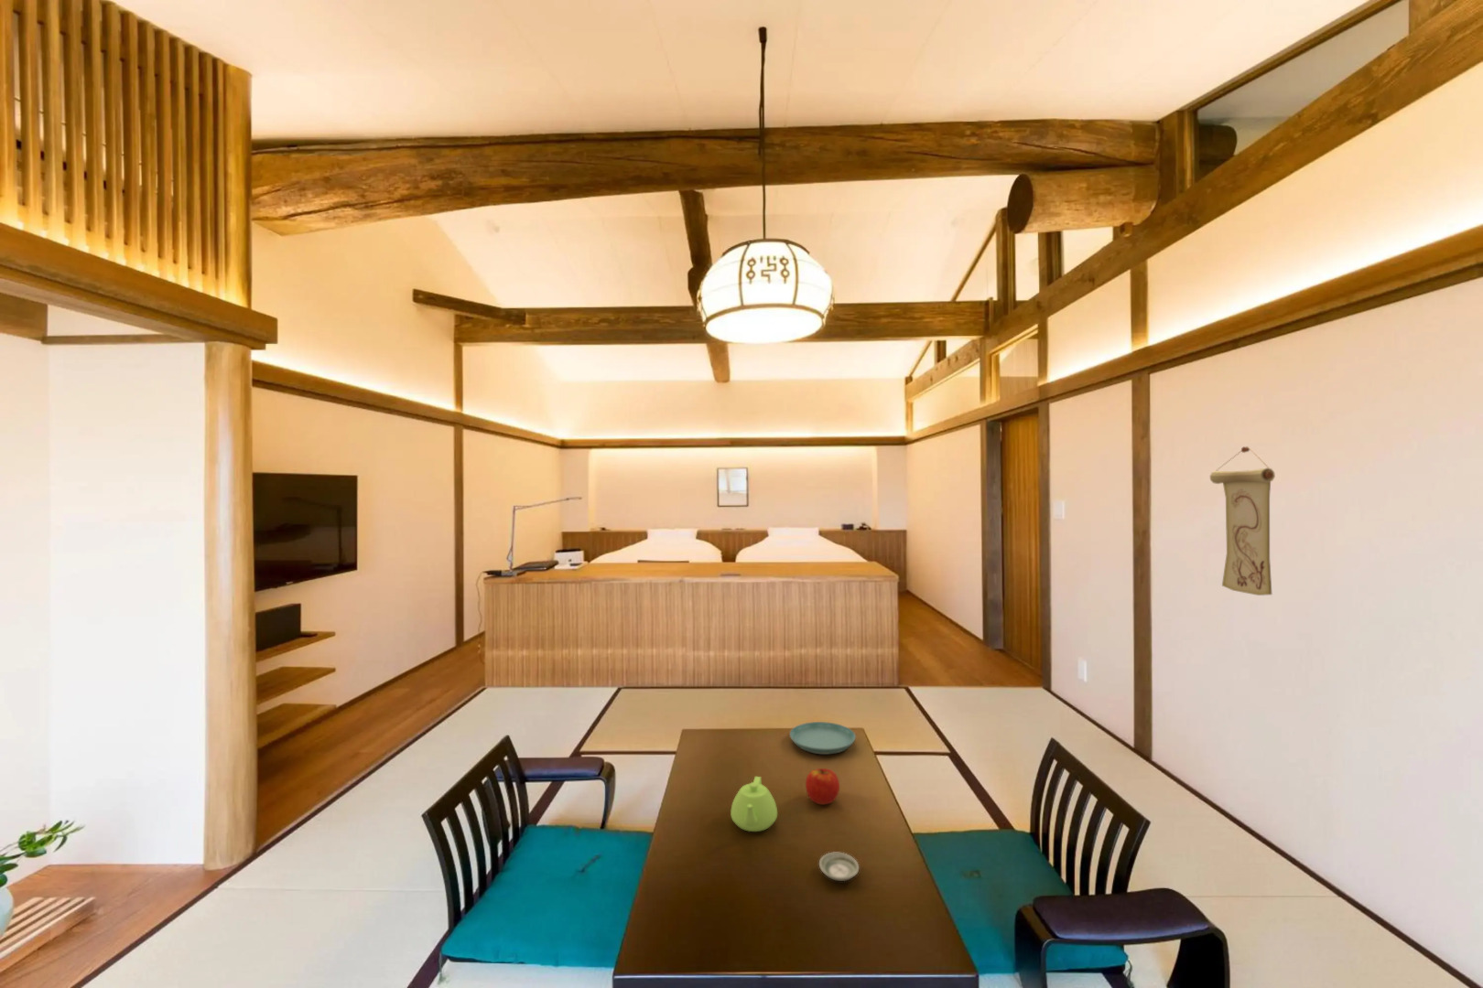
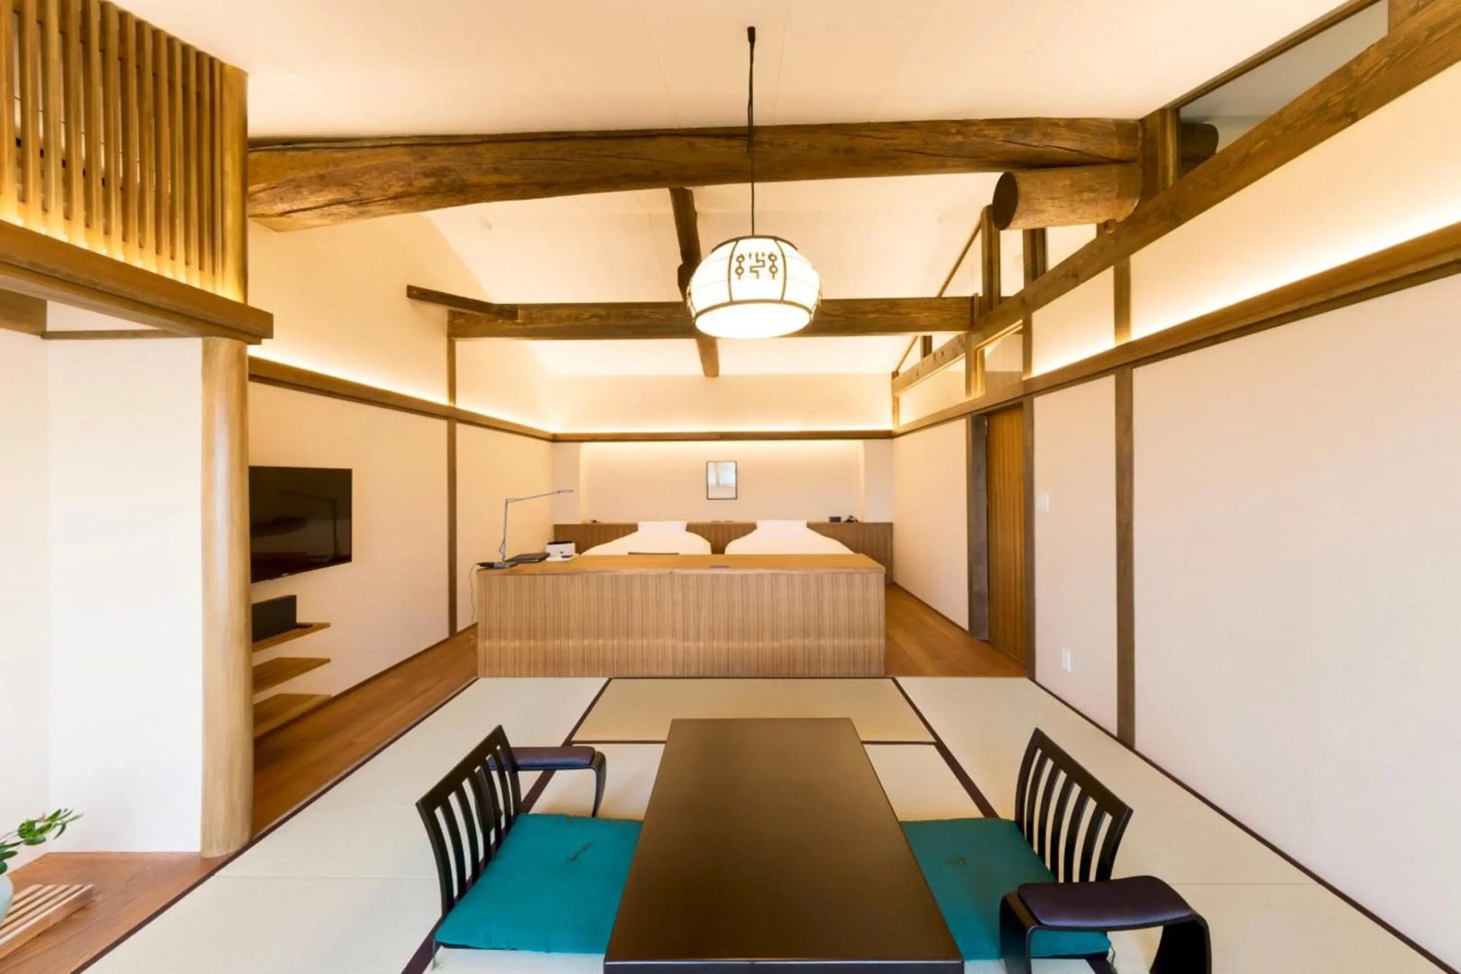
- teapot [729,776,778,833]
- apple [804,767,841,805]
- saucer [819,851,860,882]
- saucer [789,721,857,754]
- wall scroll [1209,445,1277,597]
